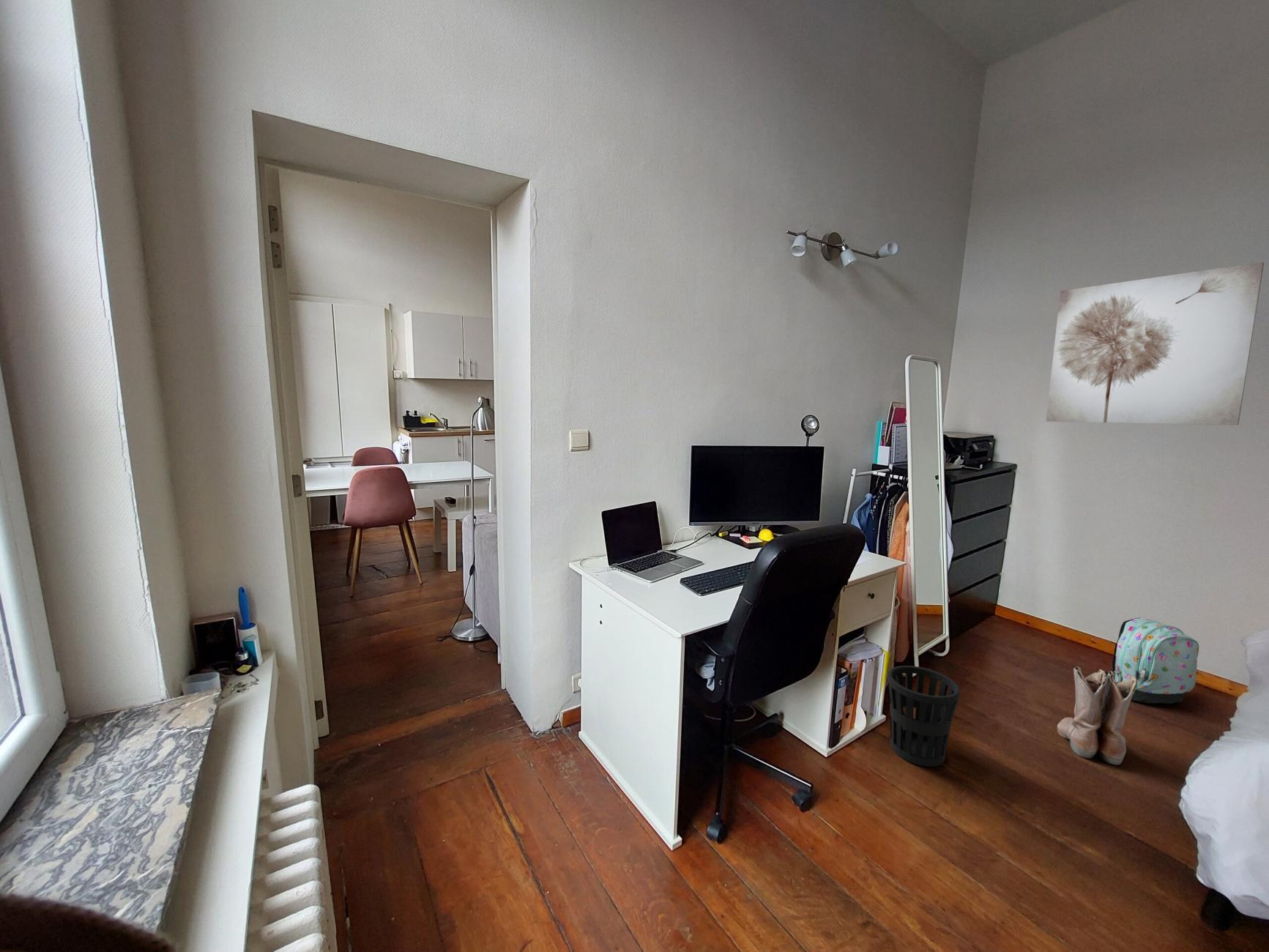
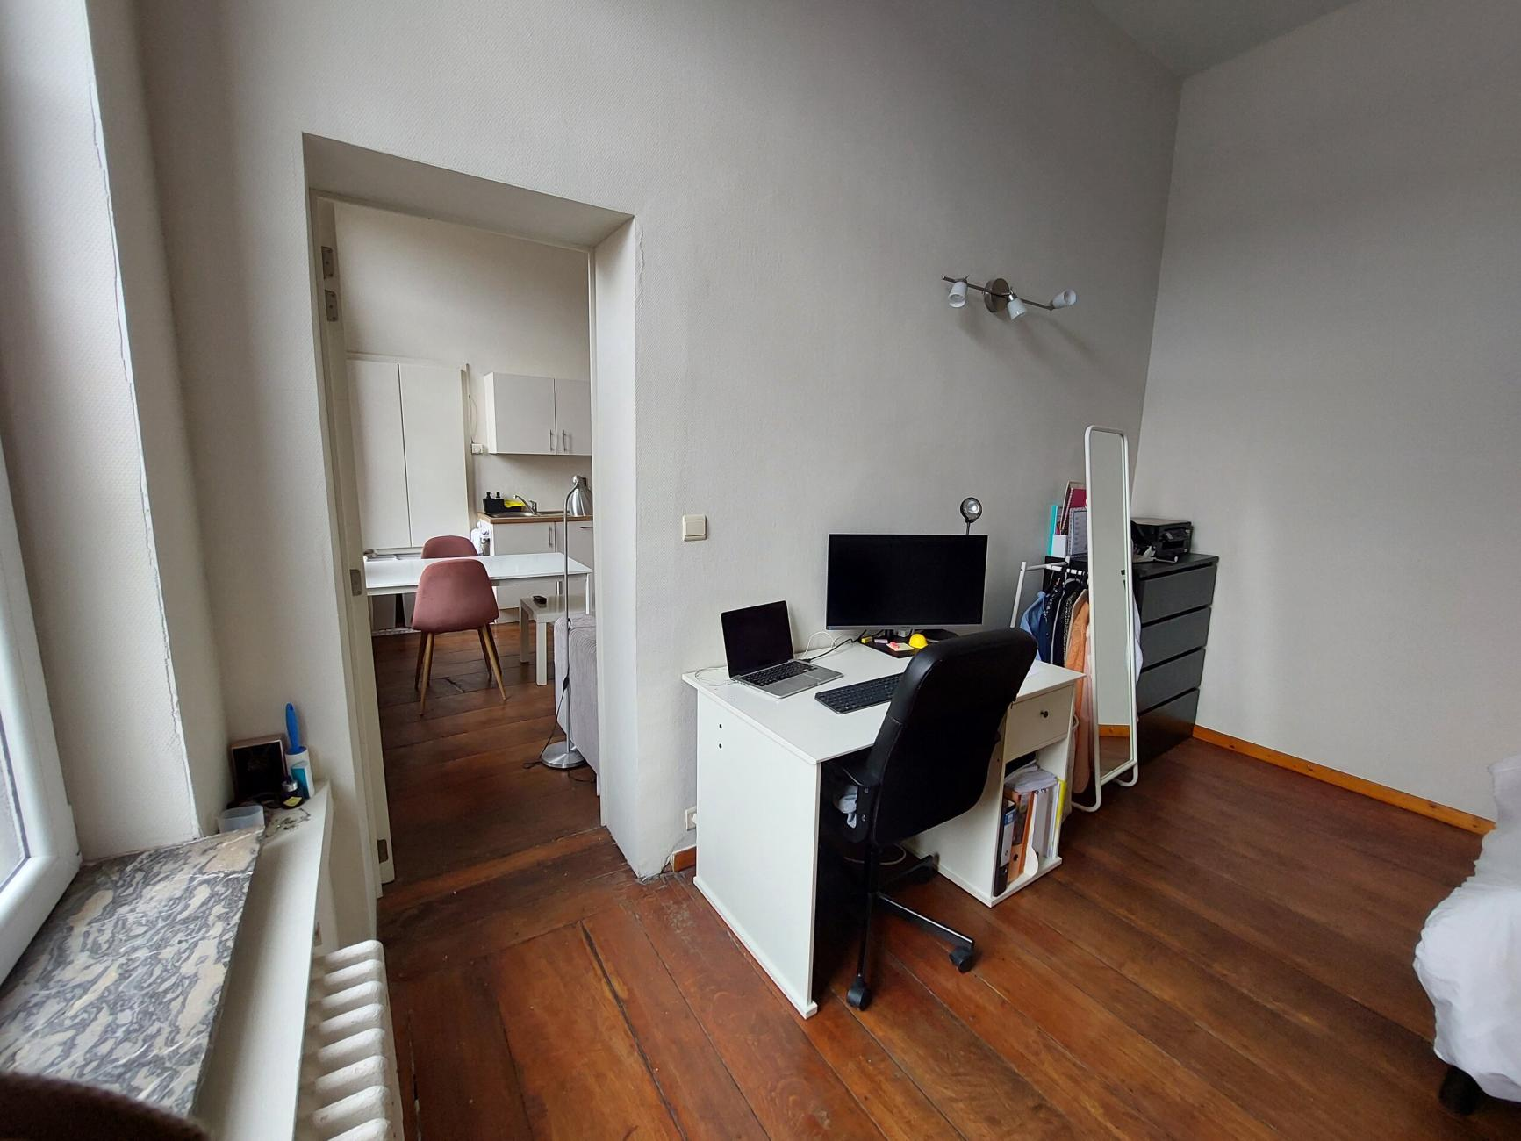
- wastebasket [887,665,961,767]
- backpack [1104,617,1199,704]
- wall art [1046,261,1265,425]
- boots [1057,666,1139,765]
